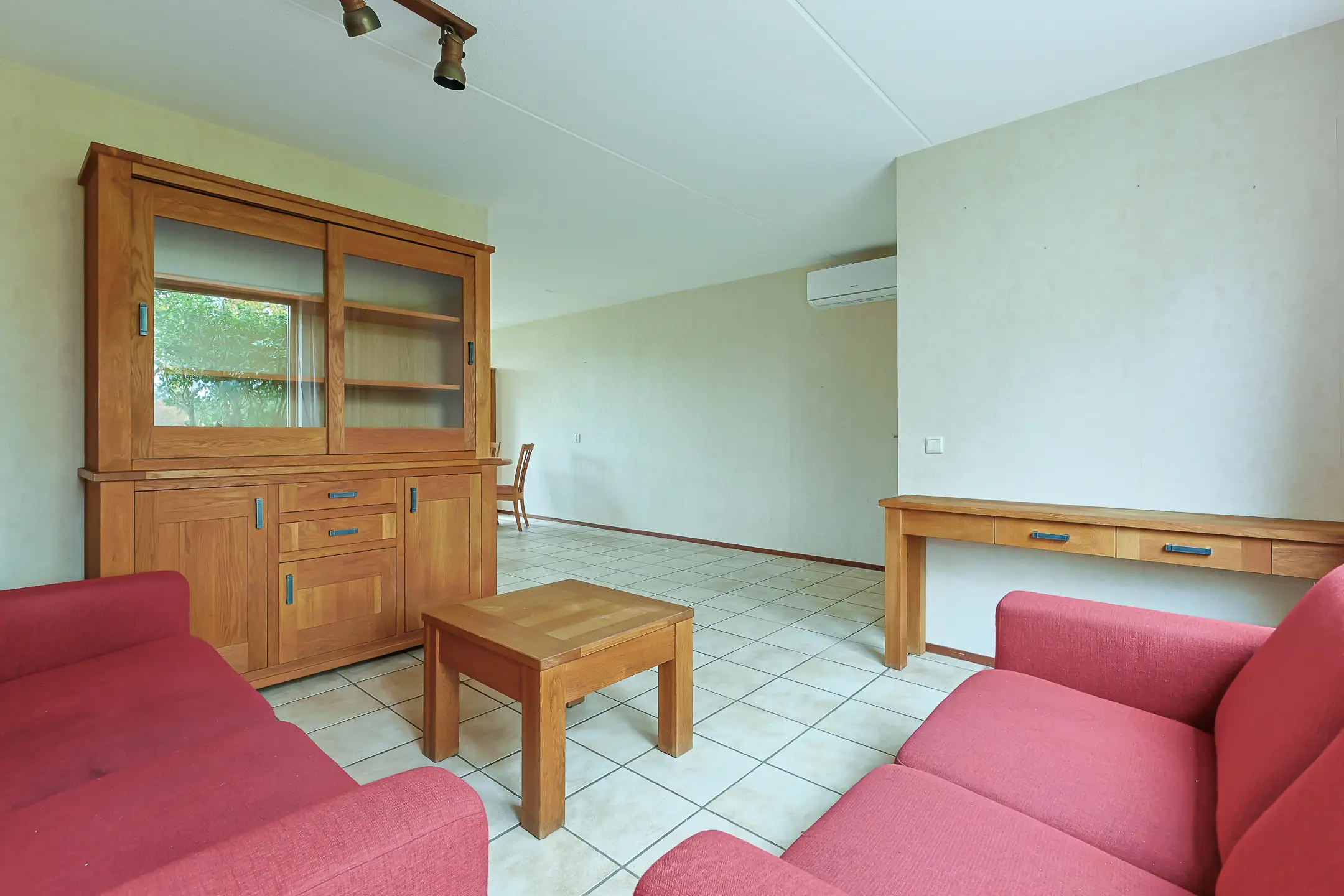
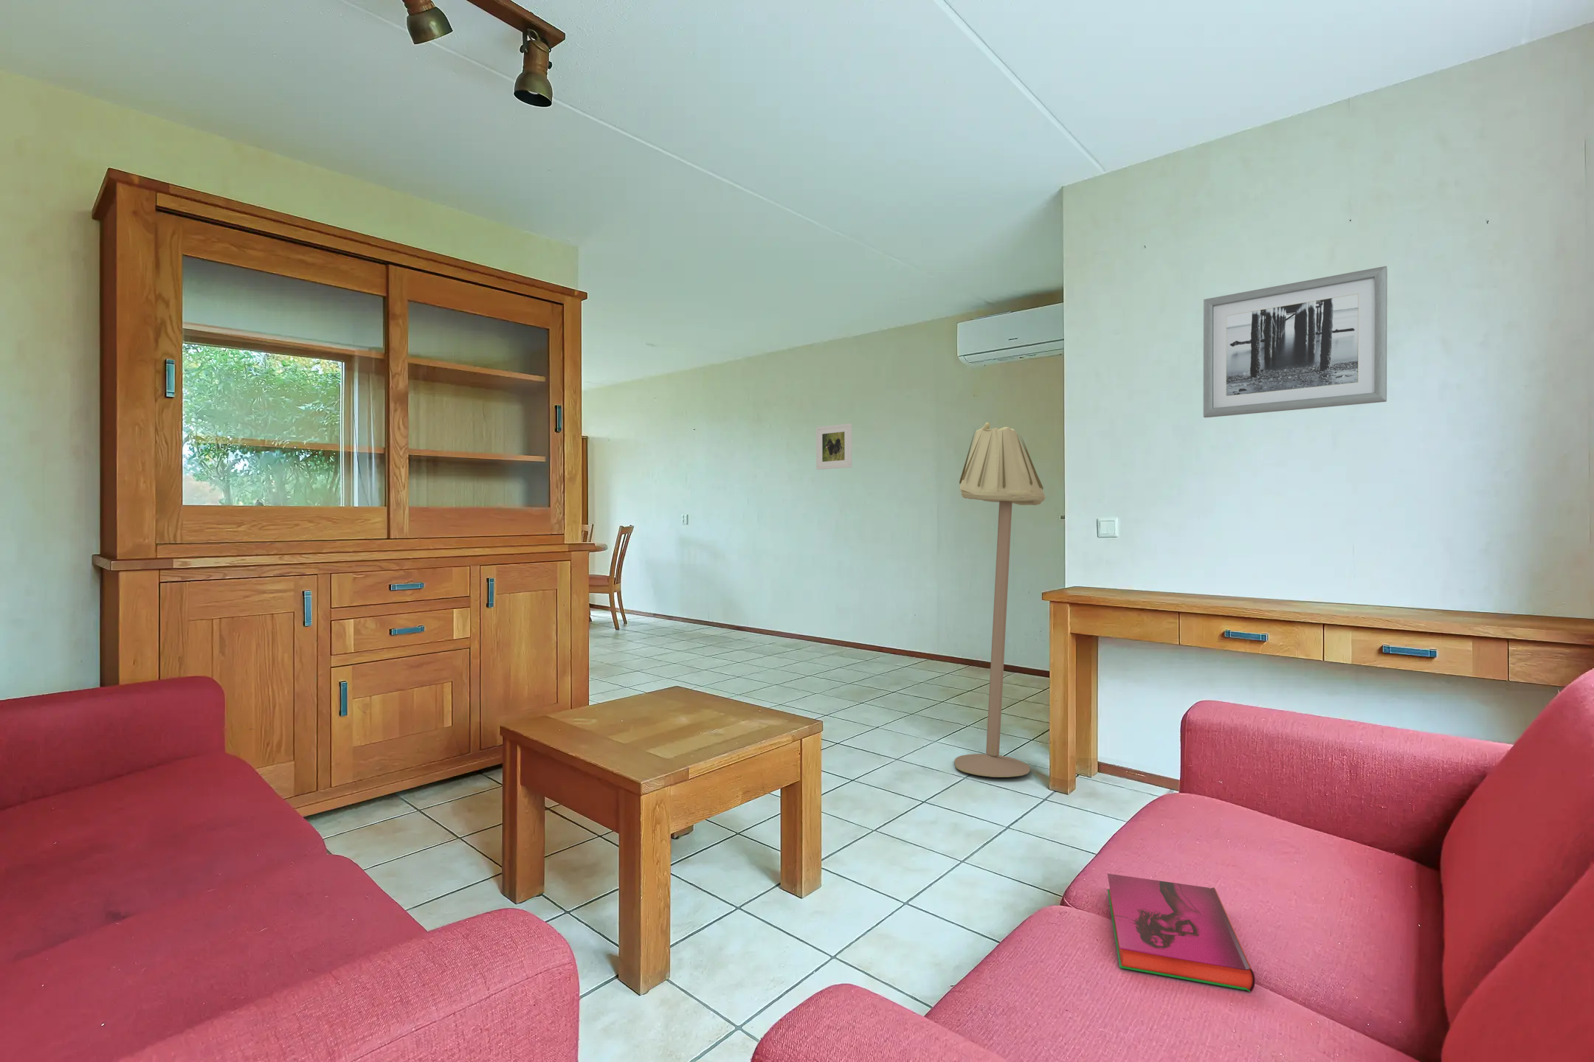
+ floor lamp [954,422,1046,778]
+ hardback book [1107,874,1256,993]
+ wall art [1203,266,1388,418]
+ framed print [816,423,853,471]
